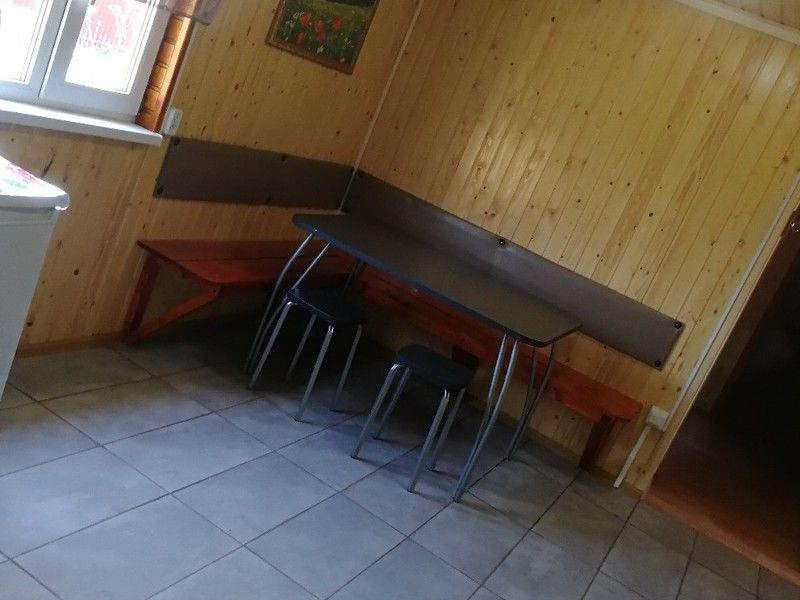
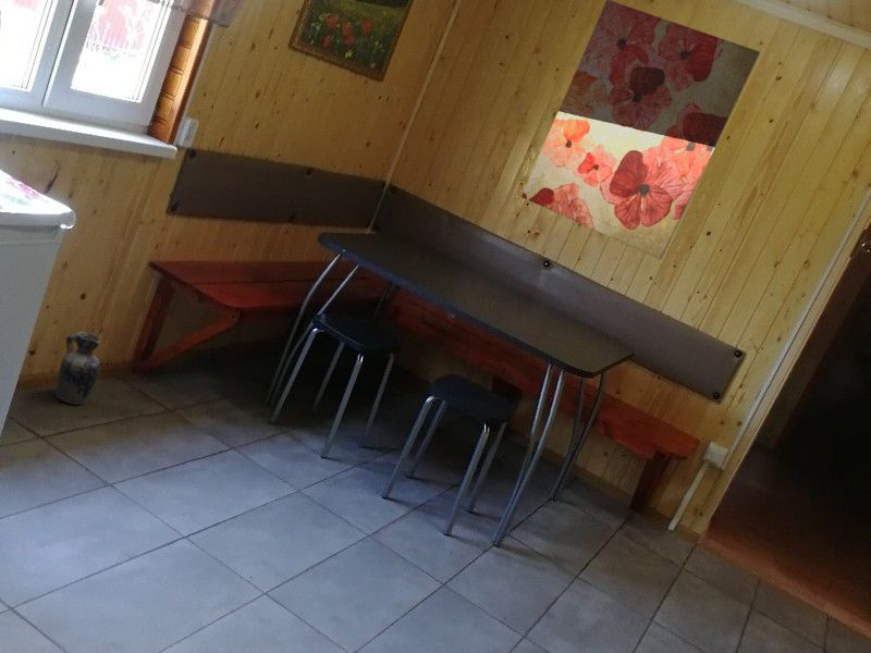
+ wall art [520,0,761,260]
+ ceramic jug [54,331,101,405]
